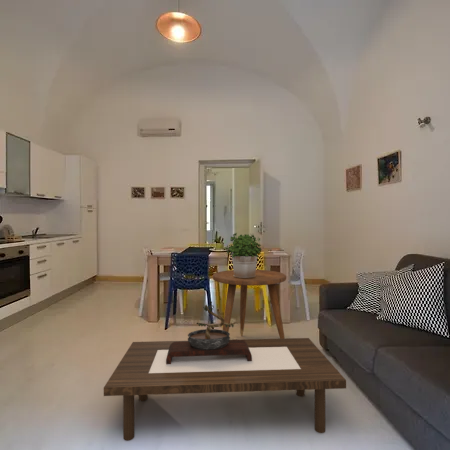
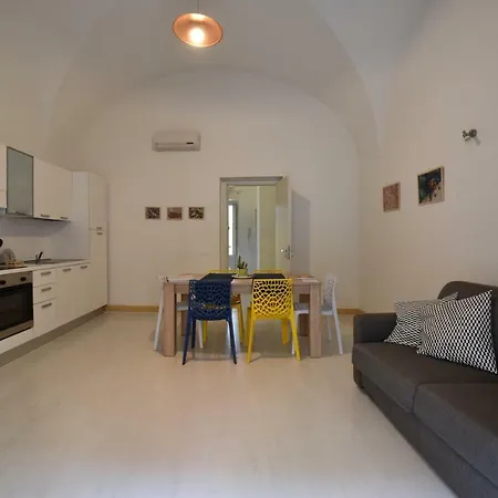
- bonsai tree [166,301,252,364]
- potted plant [224,232,263,278]
- side table [212,269,287,339]
- coffee table [103,337,347,442]
